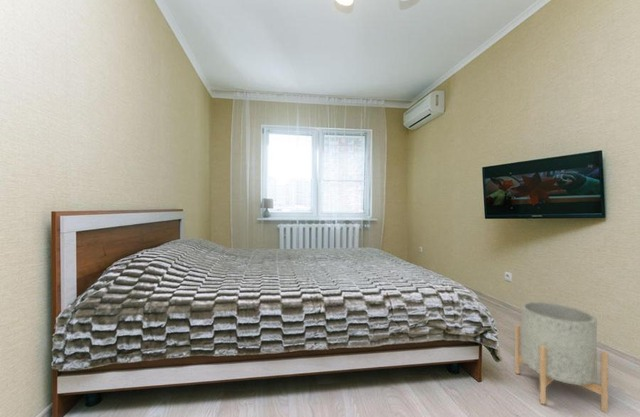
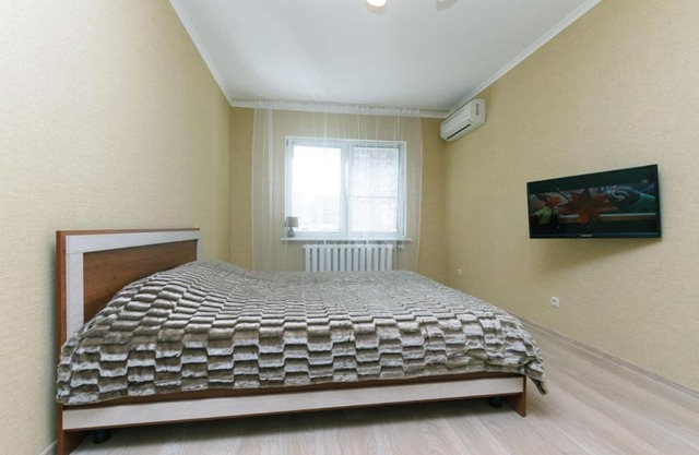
- planter [514,301,609,414]
